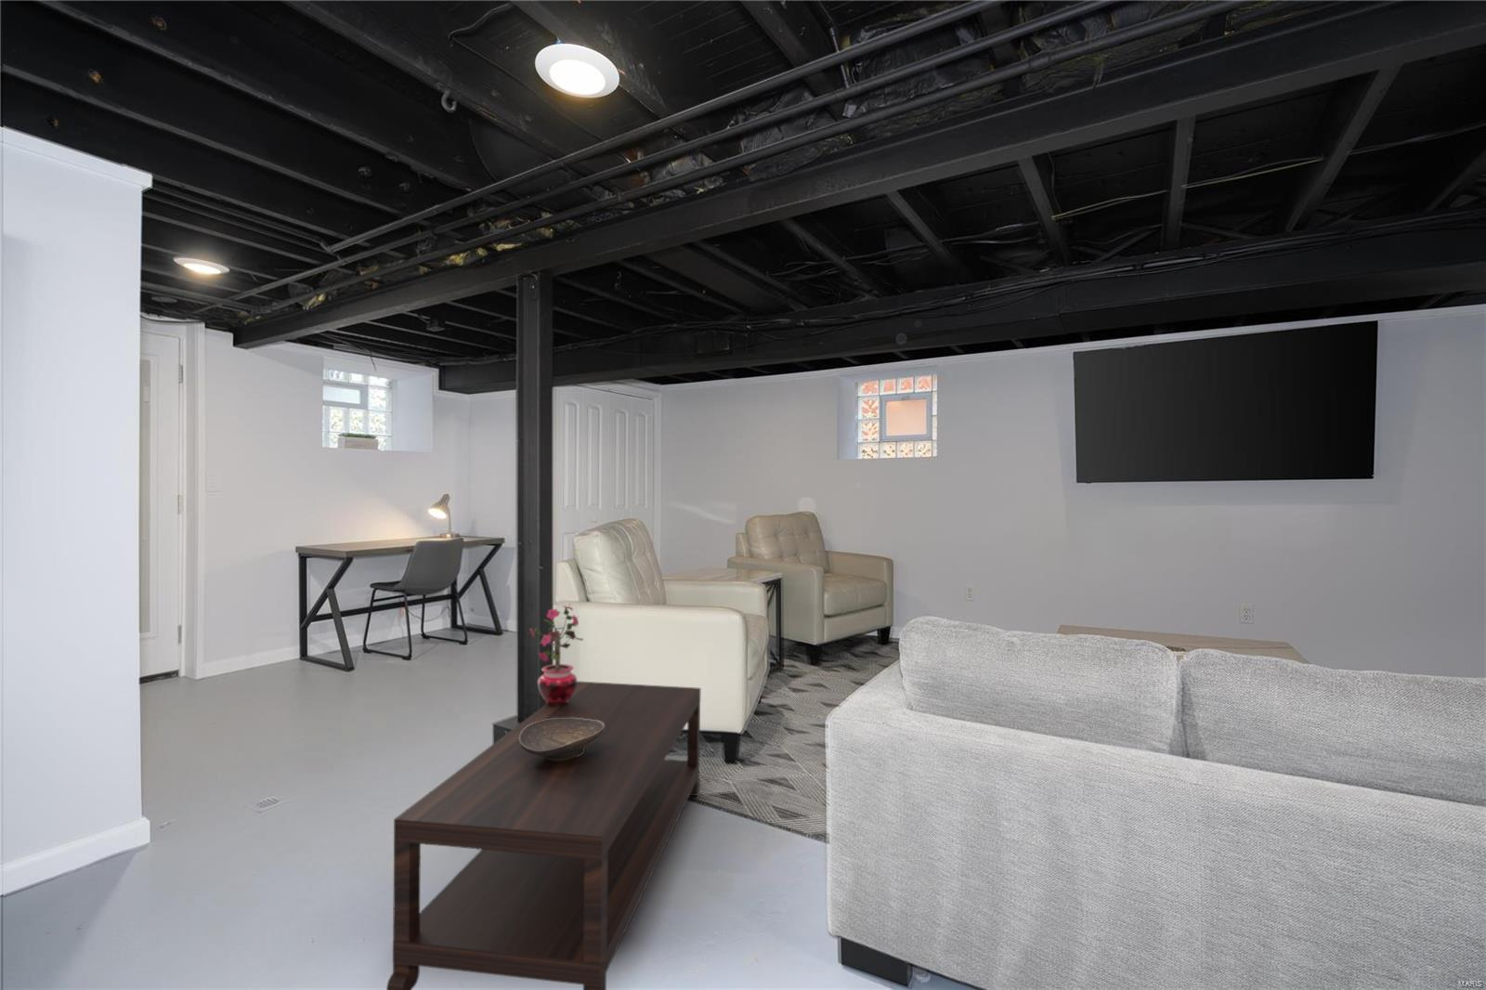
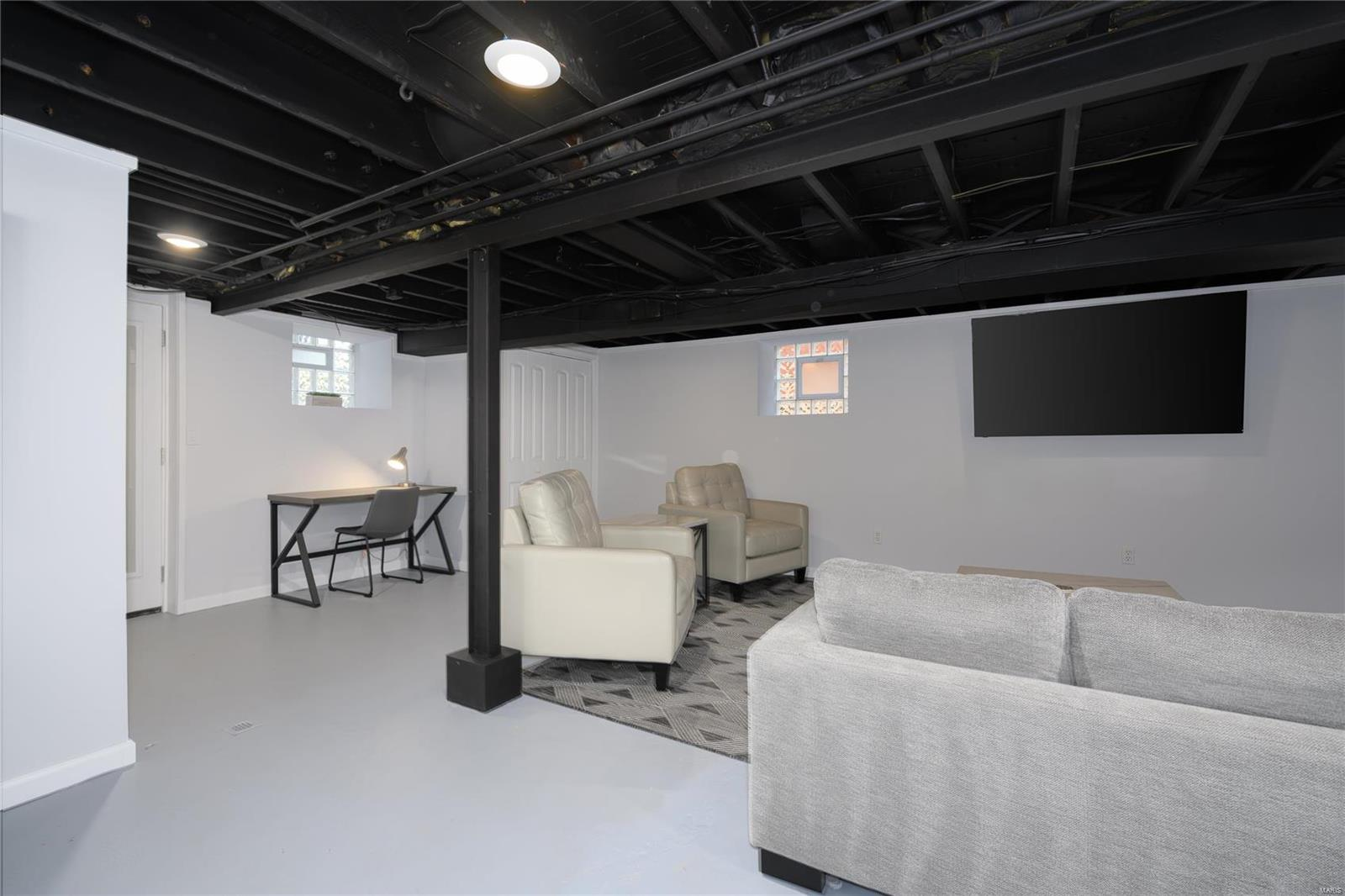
- coffee table [386,681,702,990]
- decorative bowl [518,718,604,760]
- potted plant [527,603,584,706]
